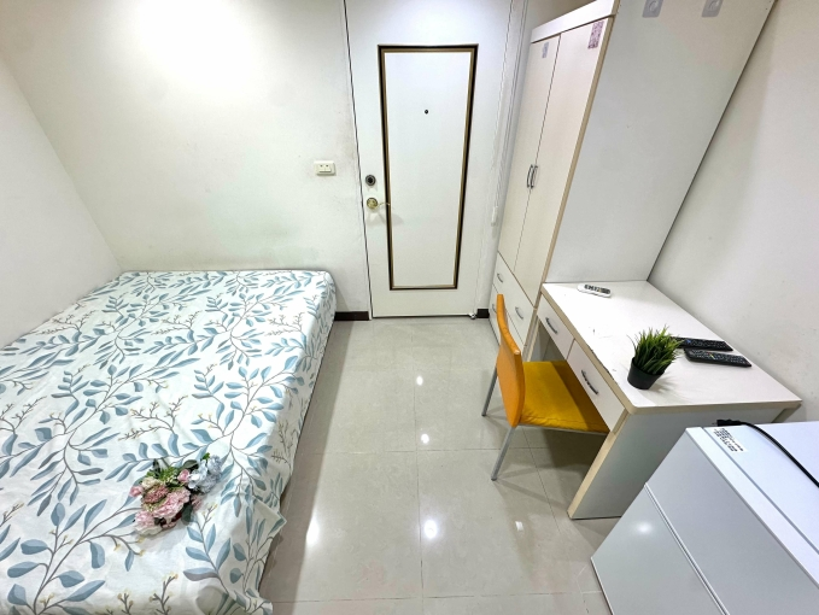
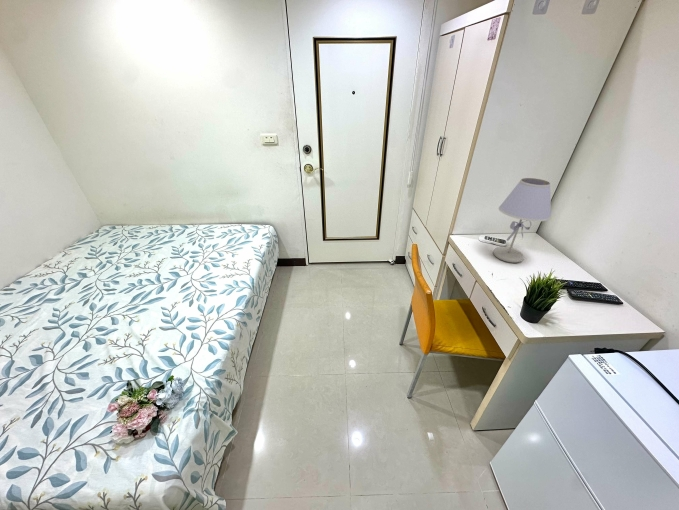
+ table lamp [493,177,552,264]
